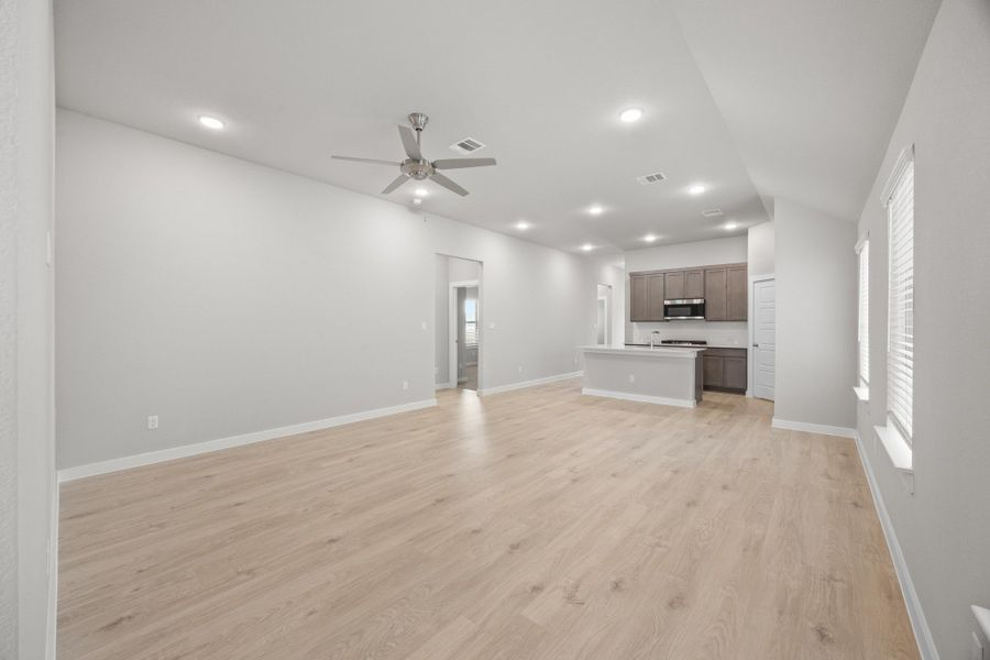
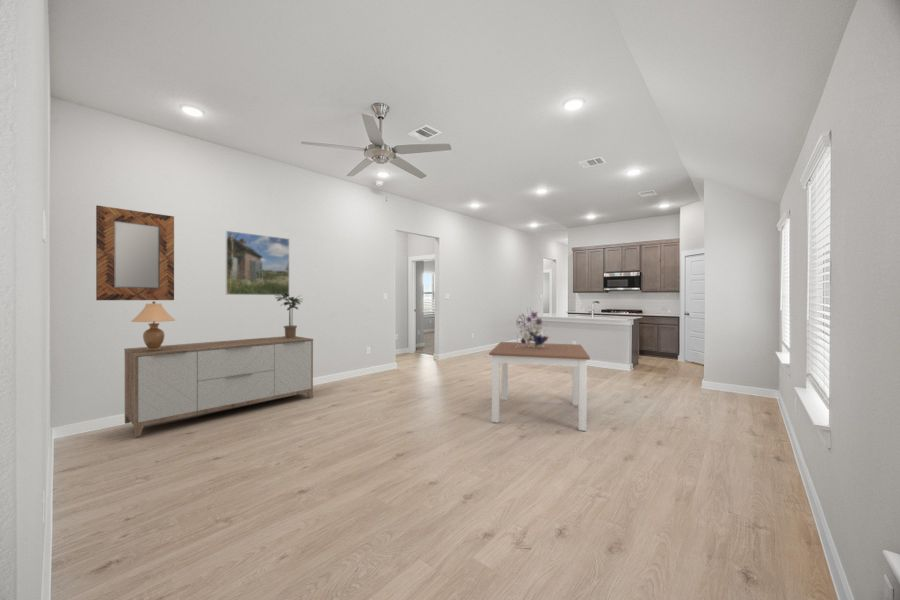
+ bouquet [513,308,550,347]
+ dining table [488,341,591,432]
+ sideboard [123,335,314,438]
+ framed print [225,230,290,296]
+ home mirror [95,205,175,301]
+ potted plant [274,293,303,339]
+ table lamp [130,300,176,351]
